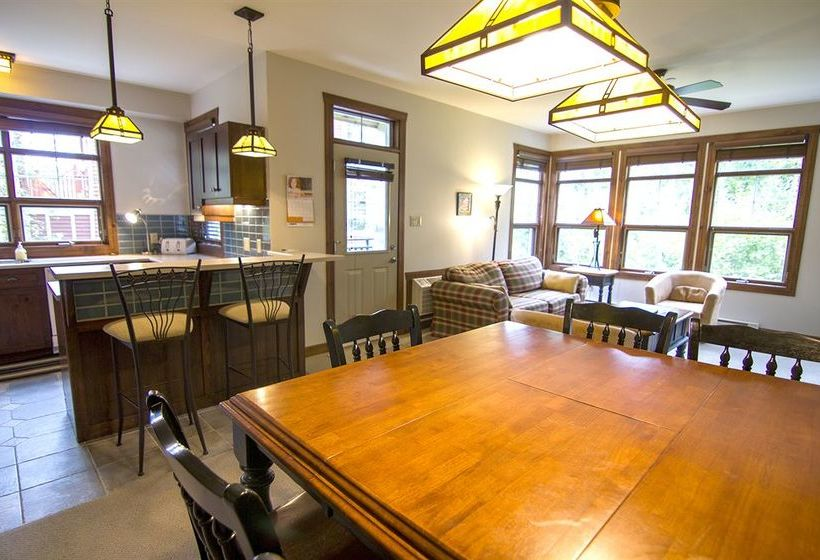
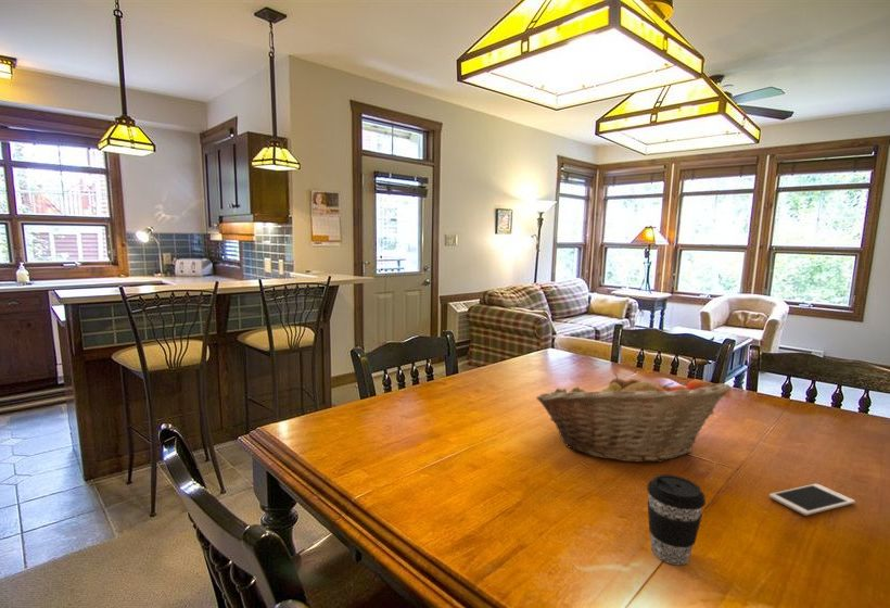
+ cell phone [768,483,856,517]
+ fruit basket [535,371,733,464]
+ coffee cup [646,473,707,566]
